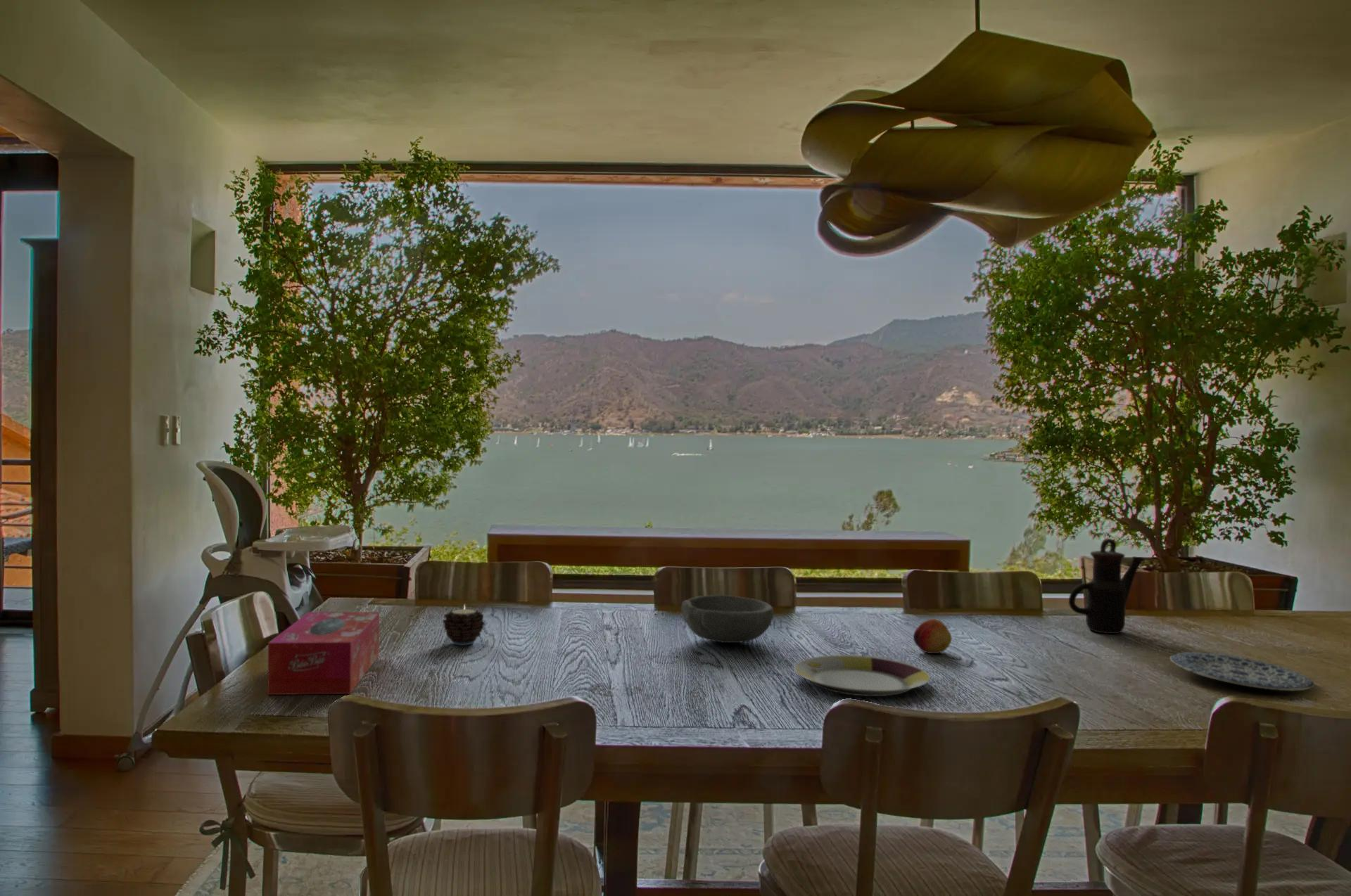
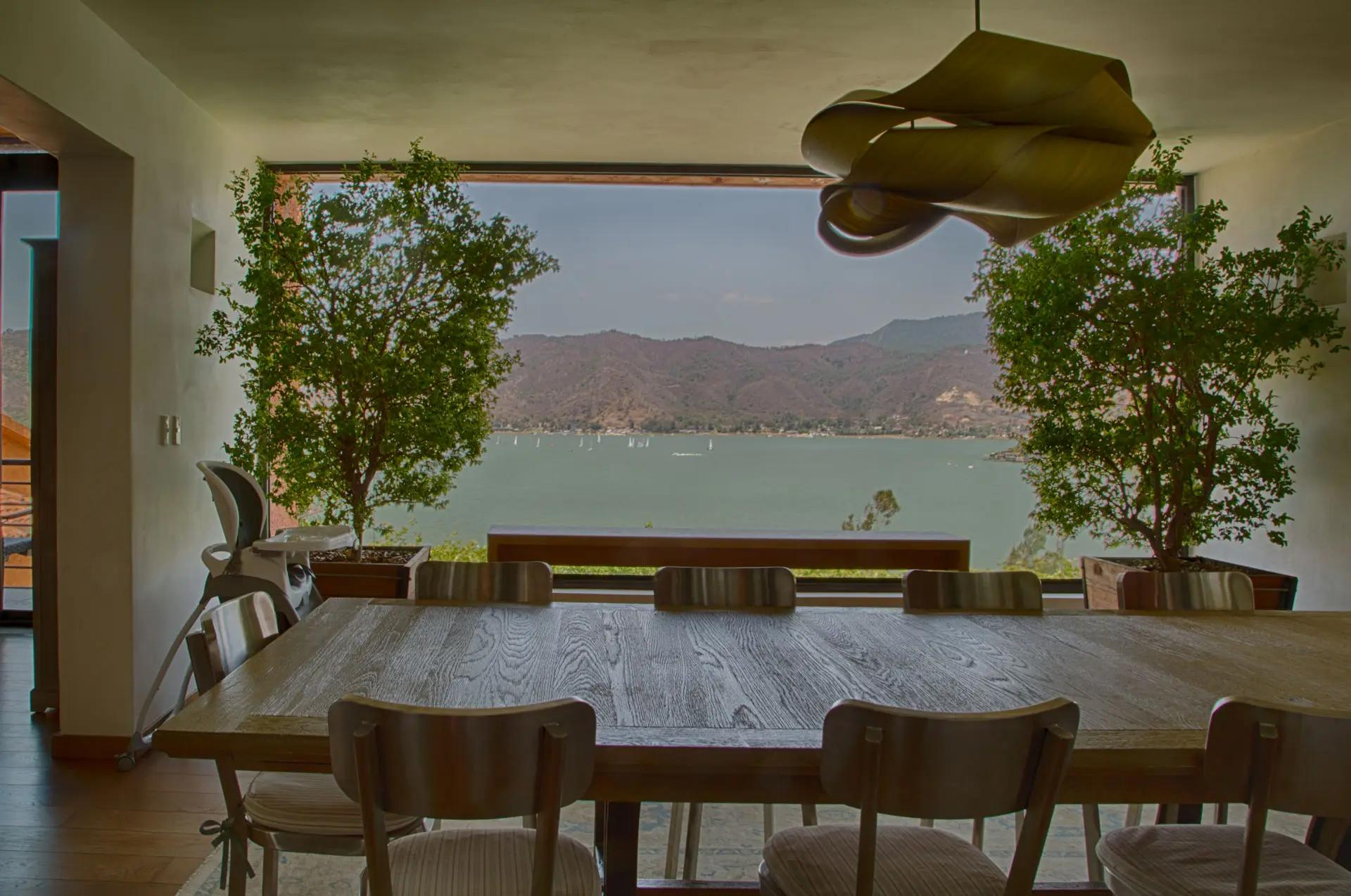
- bowl [680,594,774,644]
- fruit [913,618,952,654]
- teapot [1068,538,1146,634]
- tissue box [267,611,380,696]
- plate [794,654,931,697]
- plate [1169,651,1315,692]
- candle [442,603,486,646]
